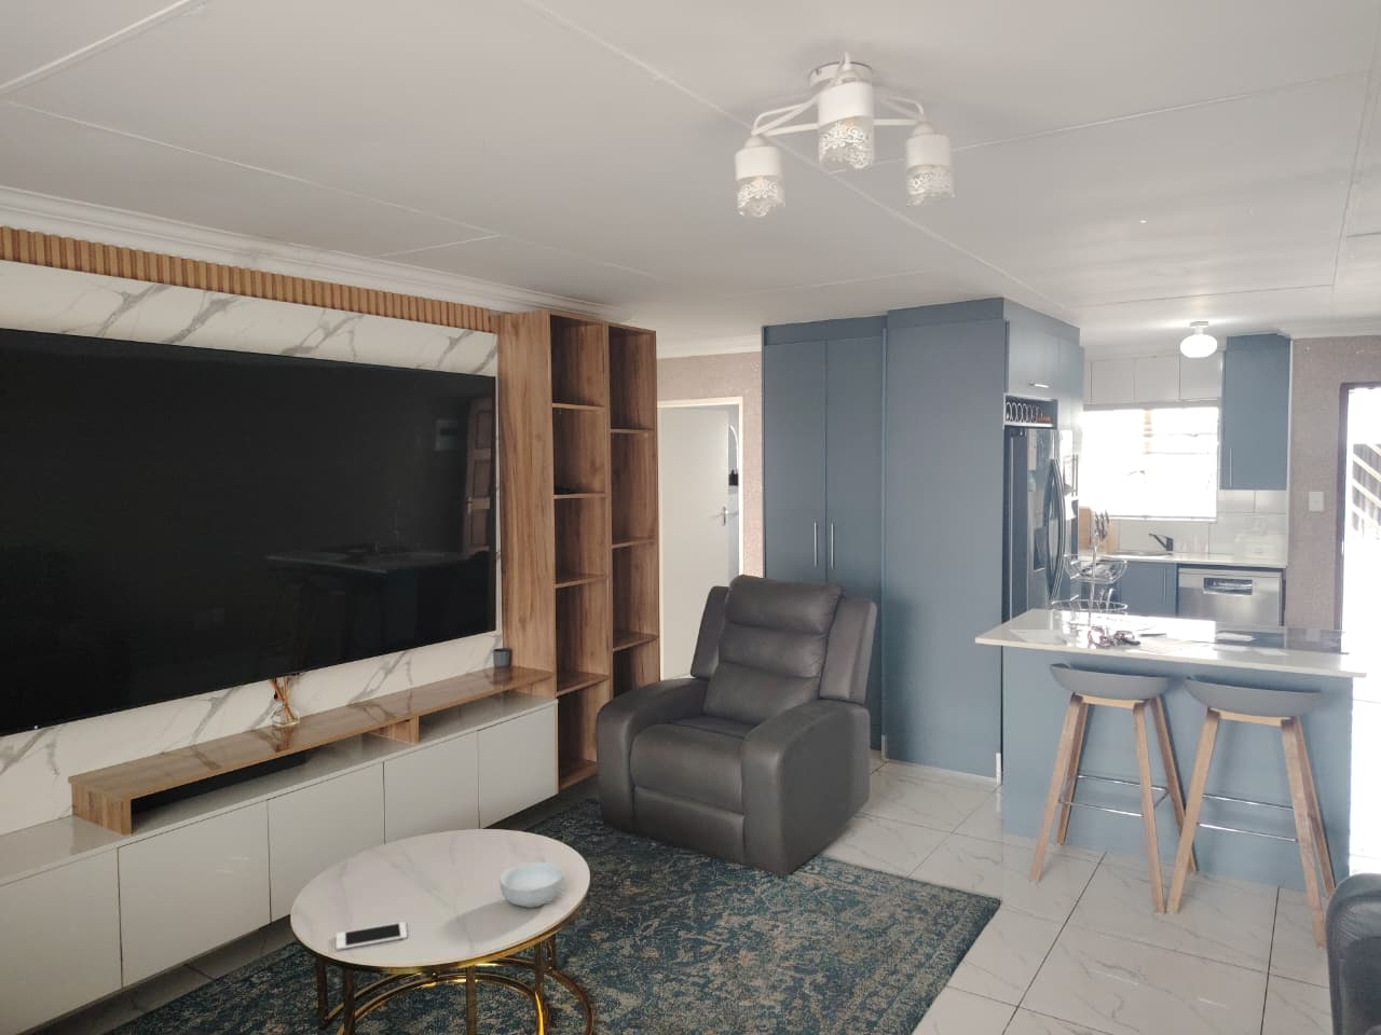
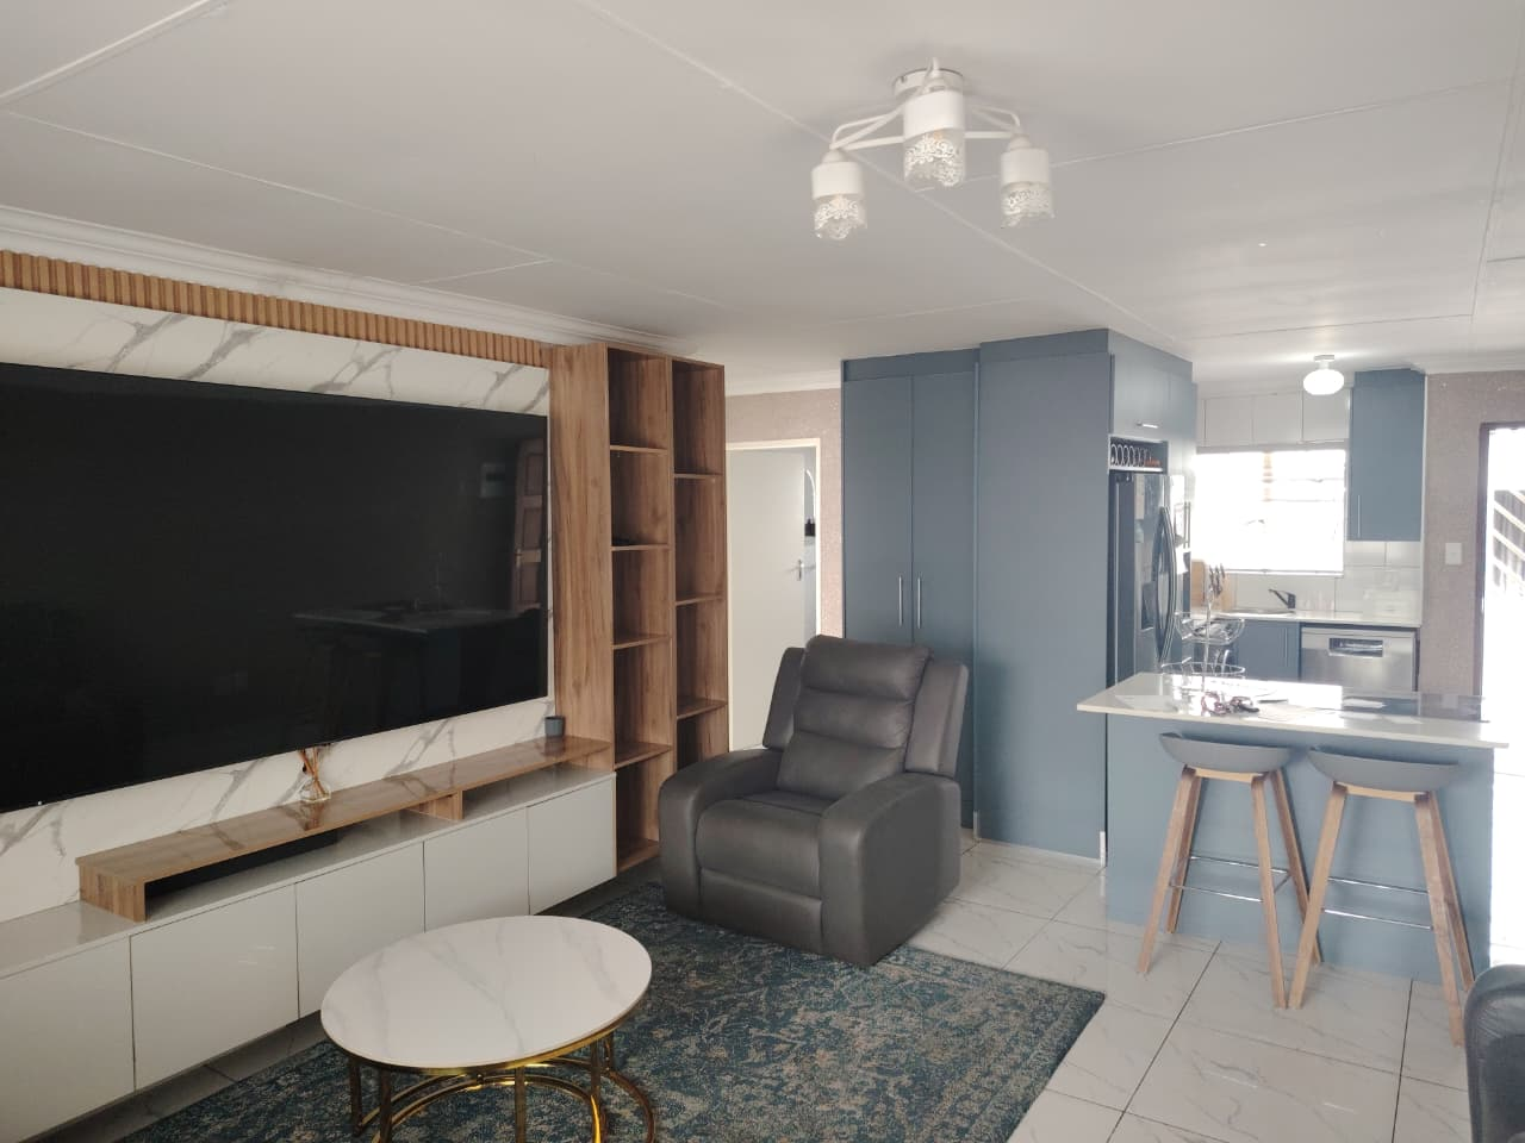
- cell phone [336,921,408,951]
- cereal bowl [498,861,565,909]
